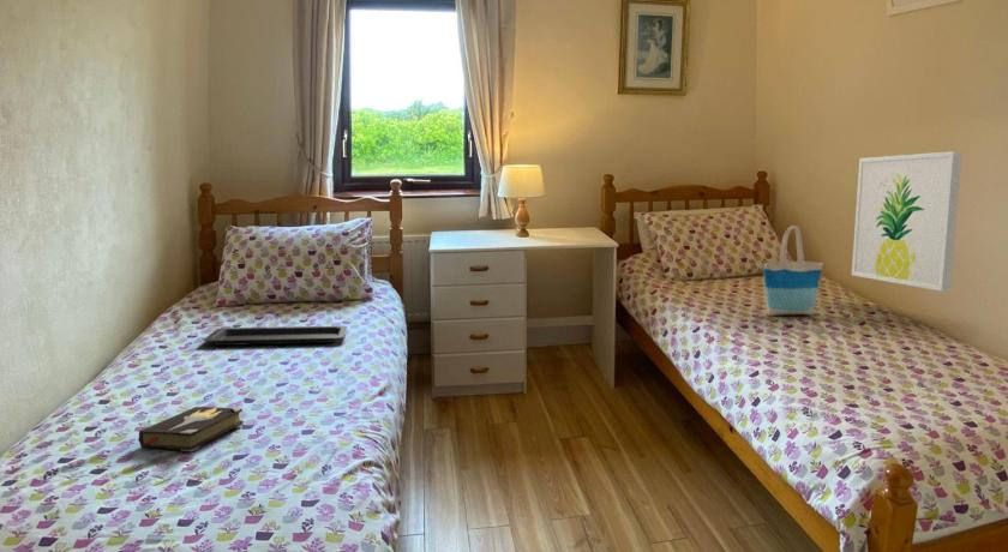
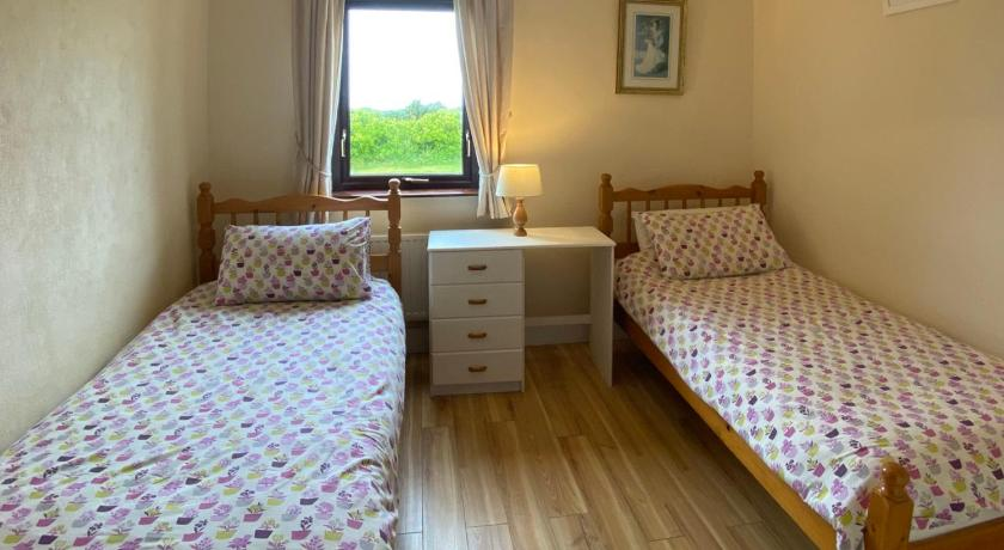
- wall art [851,150,962,293]
- serving tray [202,325,348,347]
- hardback book [138,406,245,452]
- tote bag [763,224,824,316]
